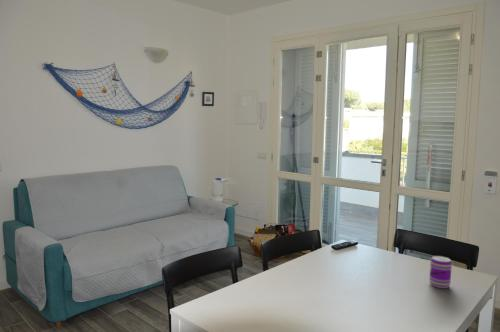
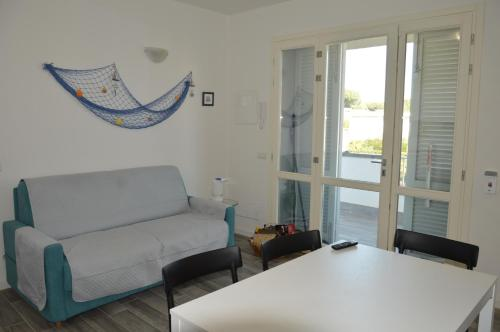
- beverage can [428,255,453,289]
